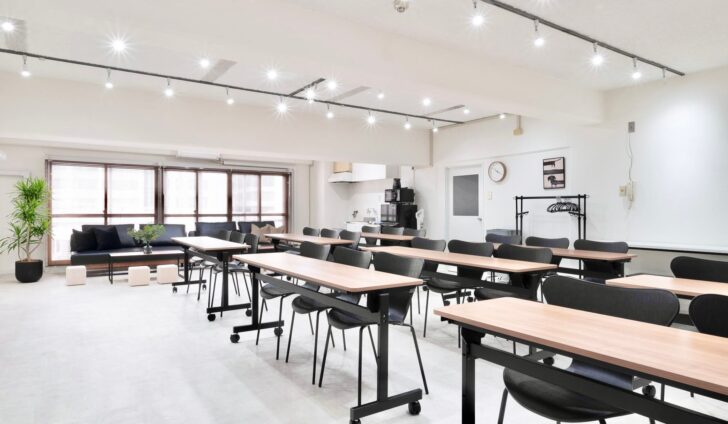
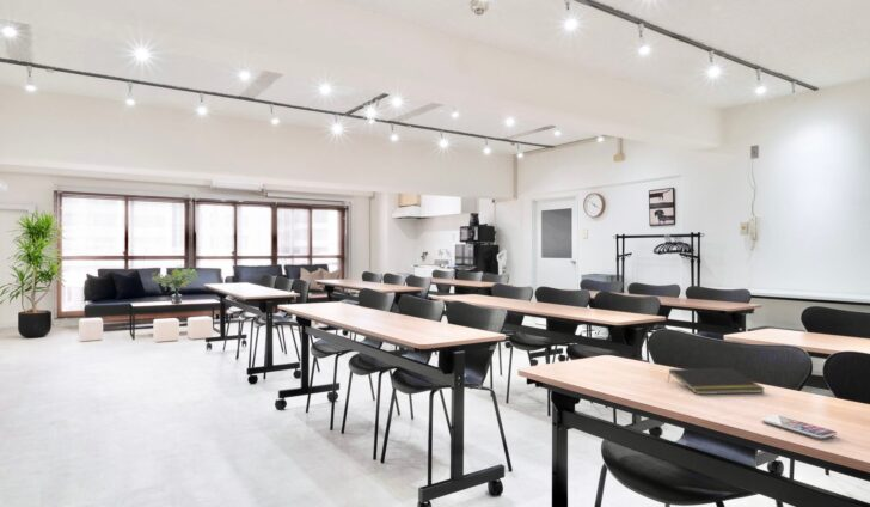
+ notepad [667,367,766,396]
+ smartphone [760,415,838,440]
